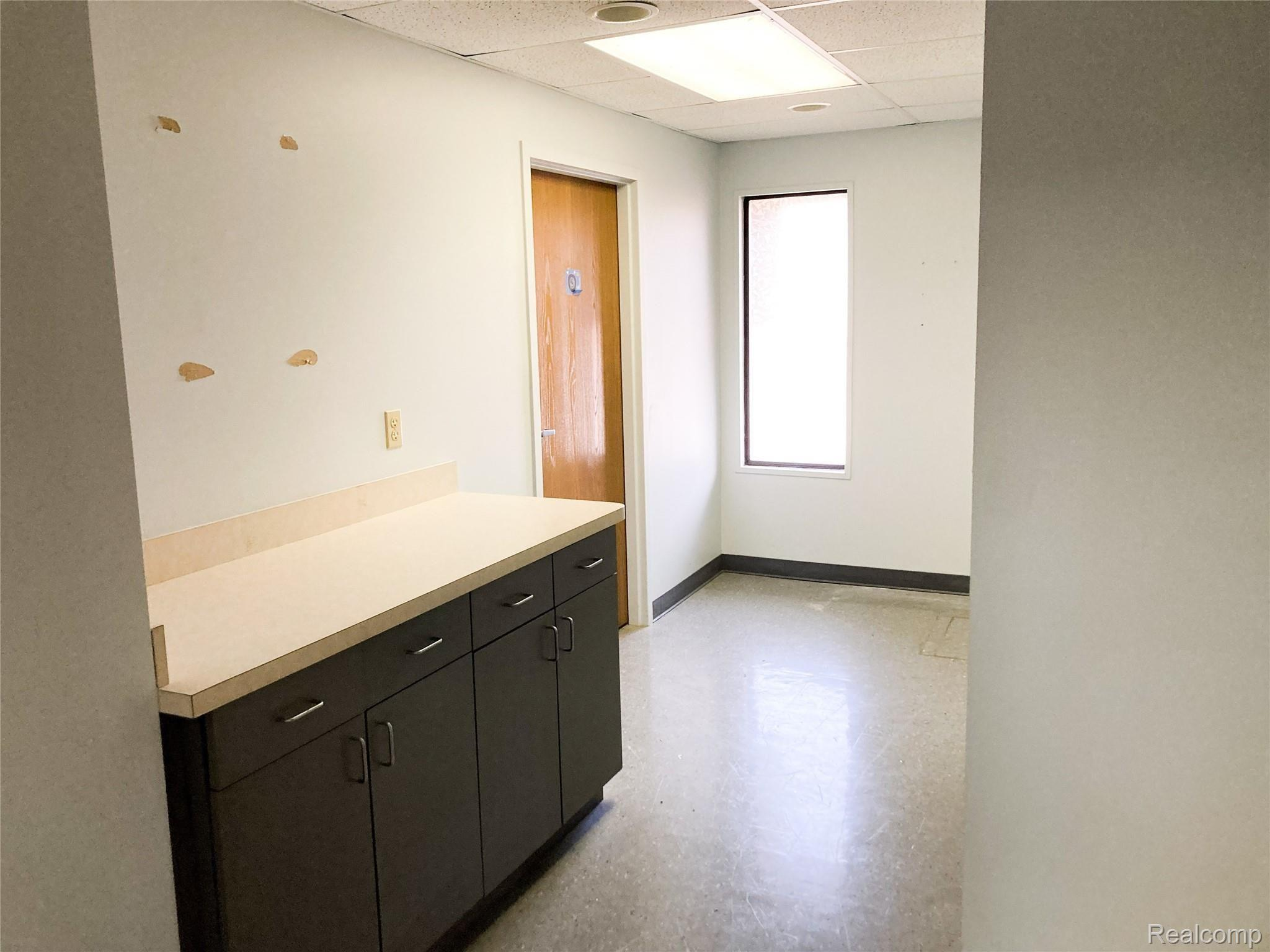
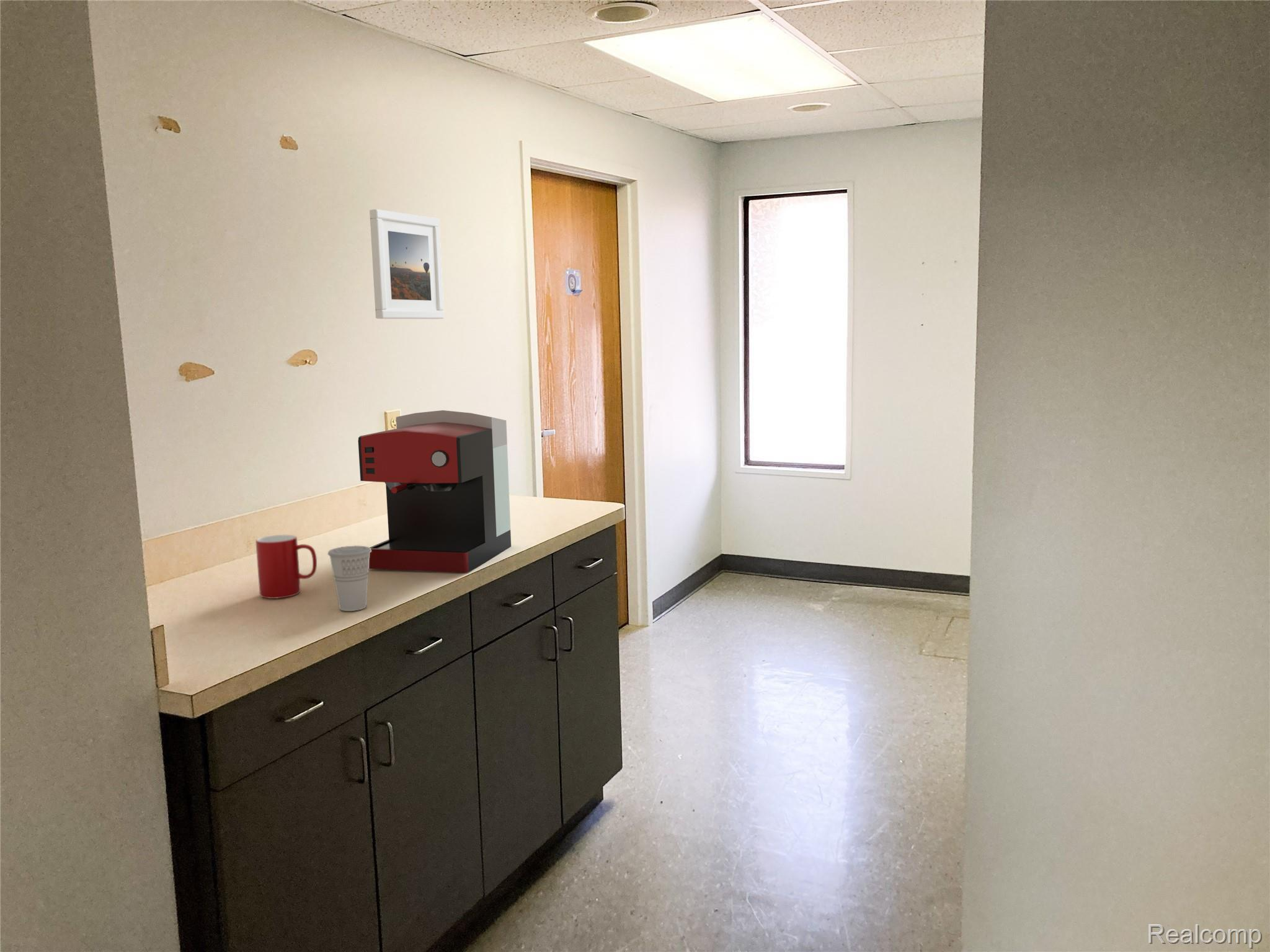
+ cup [327,545,371,612]
+ coffee maker [358,410,512,573]
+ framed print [369,208,445,320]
+ cup [255,534,318,599]
